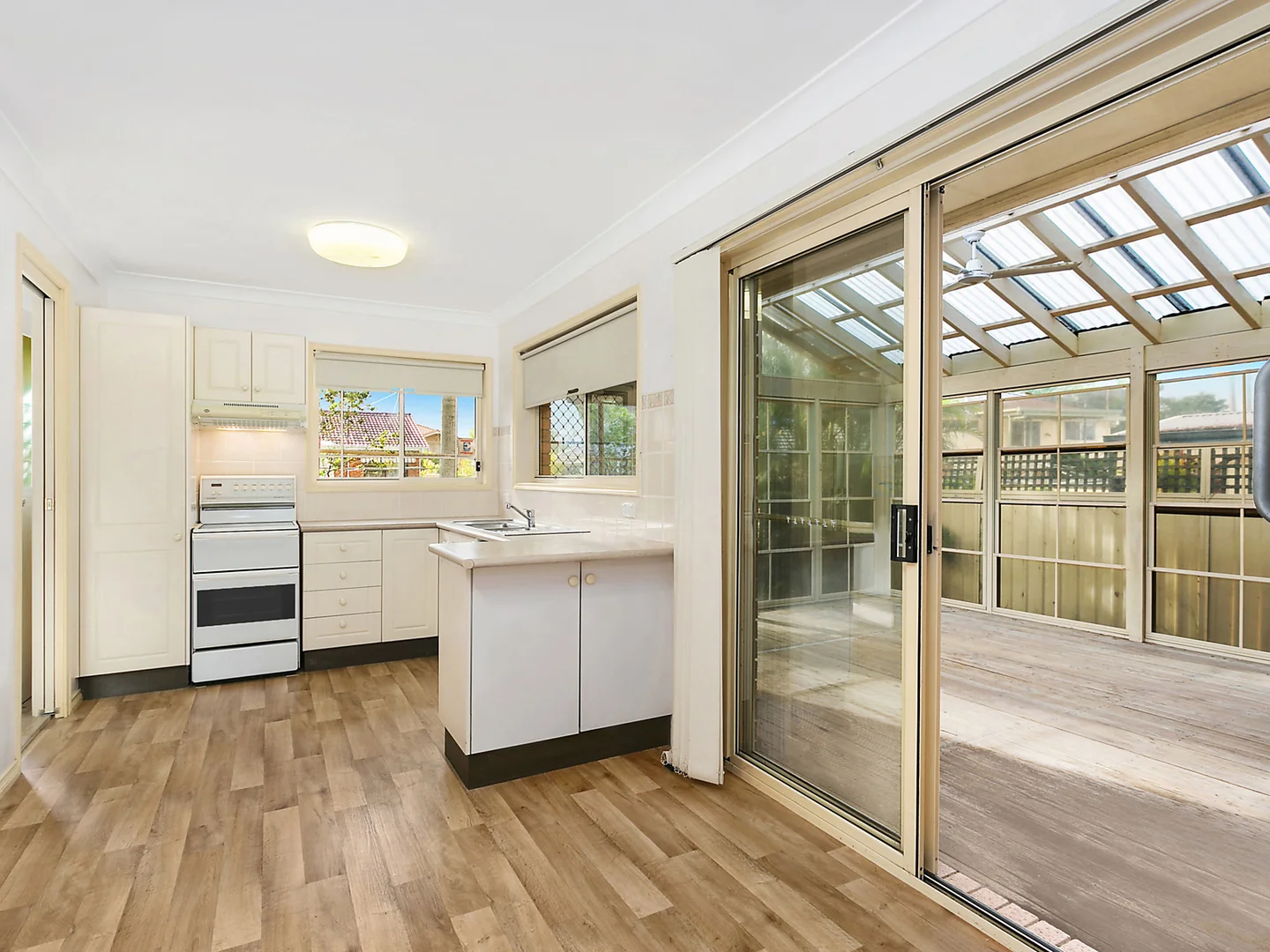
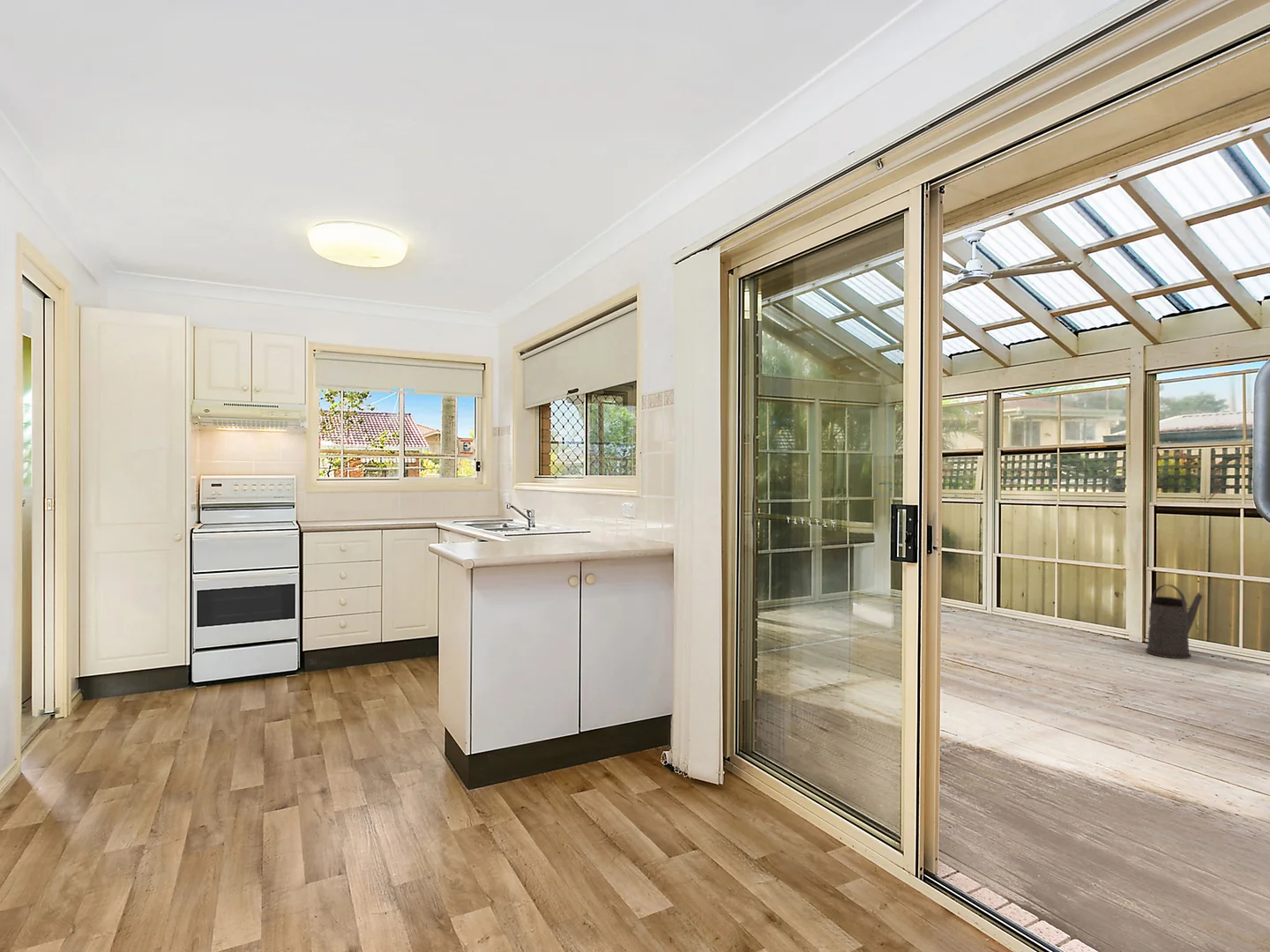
+ watering can [1145,584,1203,659]
